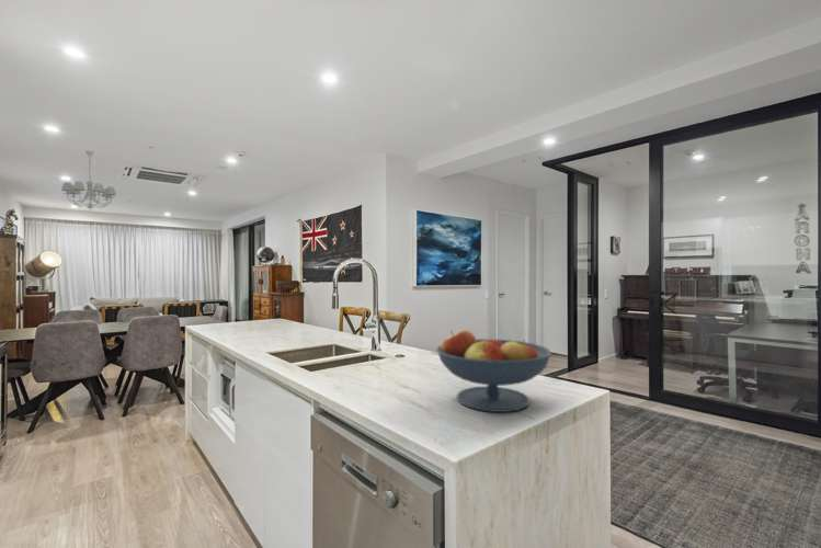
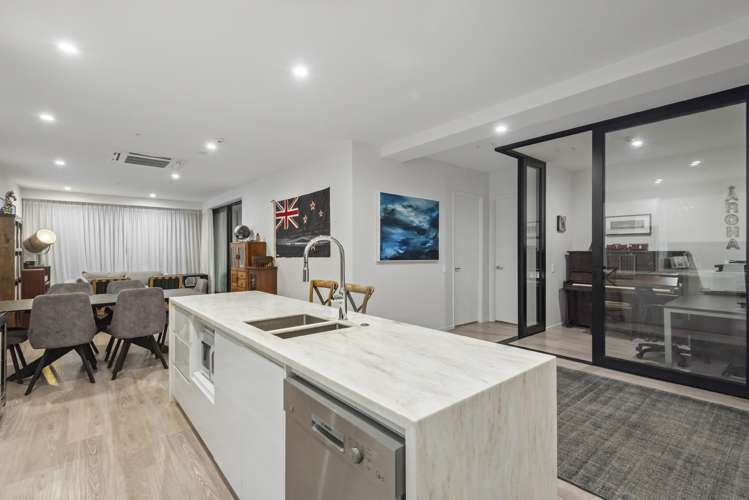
- chandelier [60,150,117,212]
- fruit bowl [435,329,552,413]
